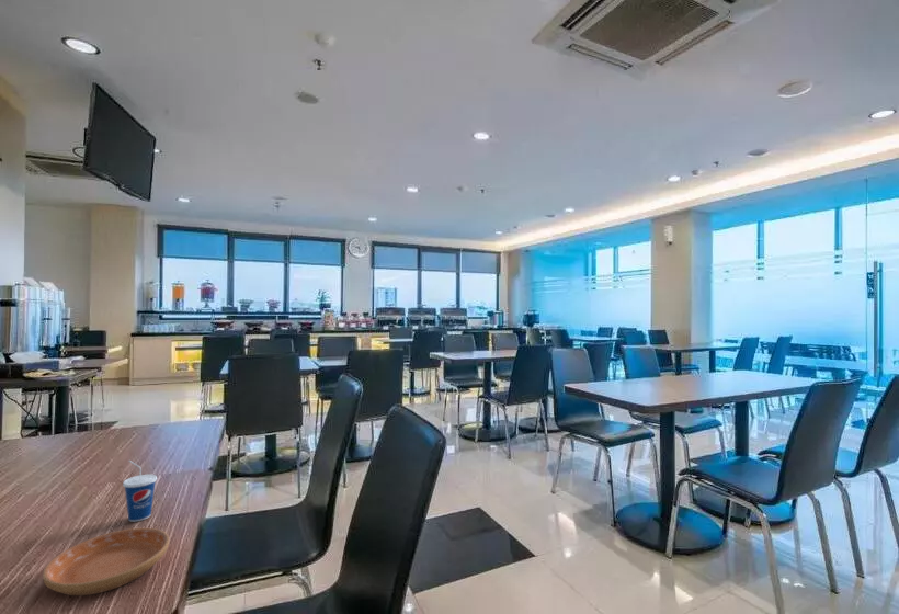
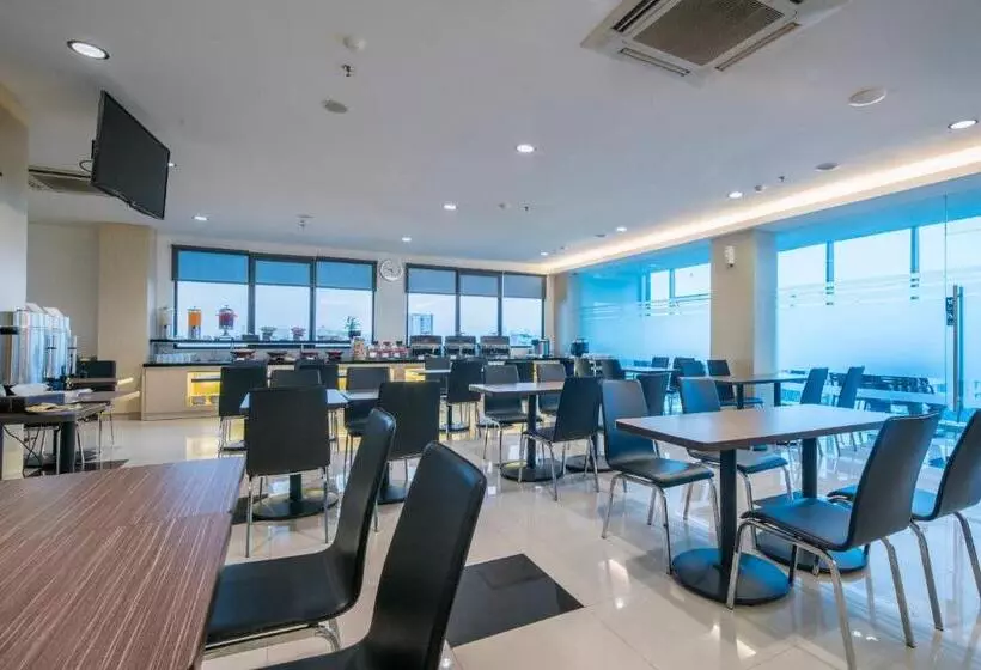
- cup [122,459,158,523]
- saucer [42,527,170,596]
